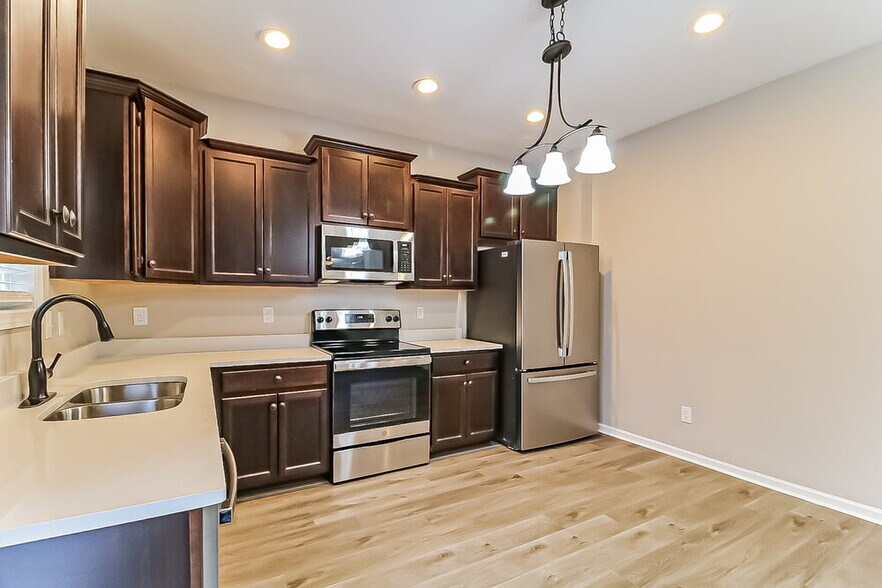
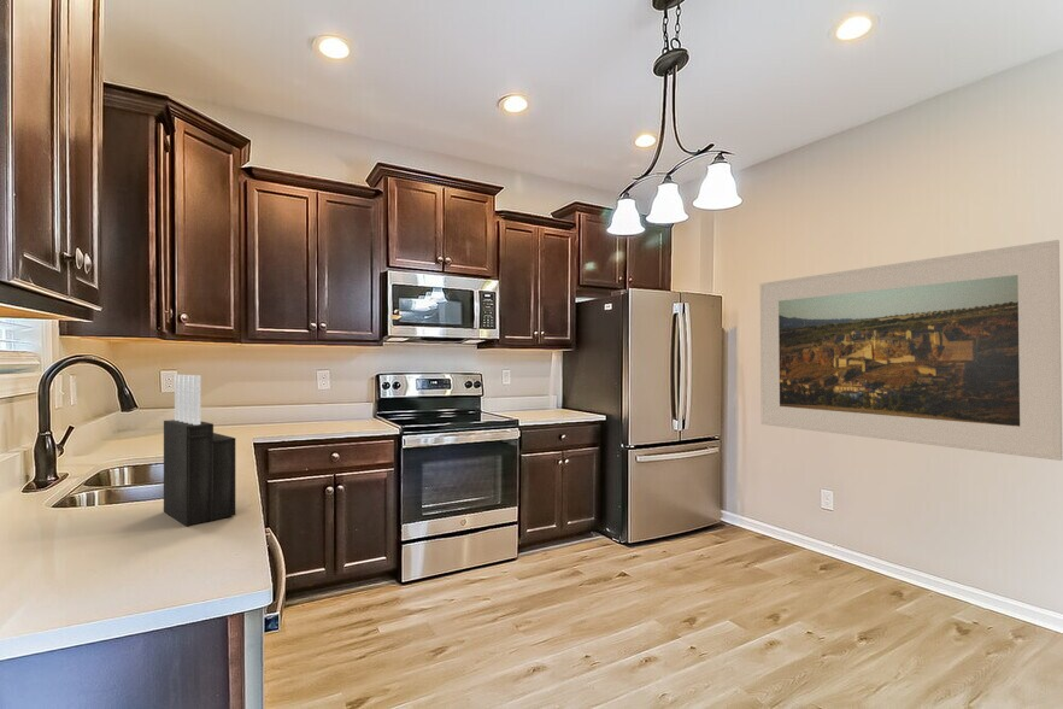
+ knife block [163,374,236,527]
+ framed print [759,239,1063,462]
